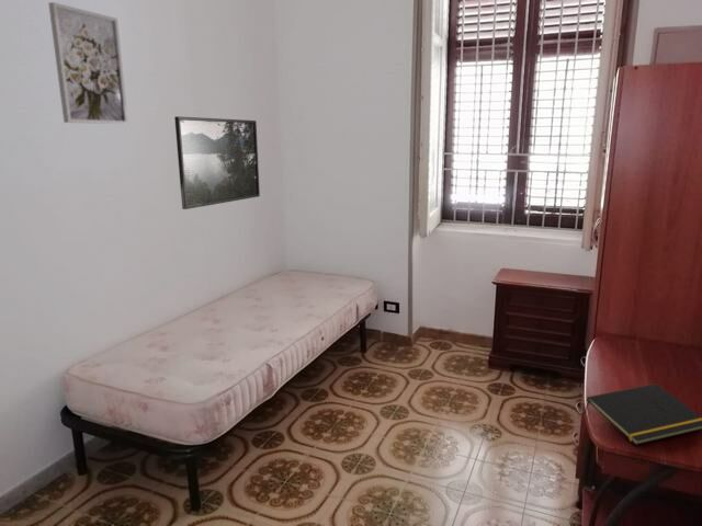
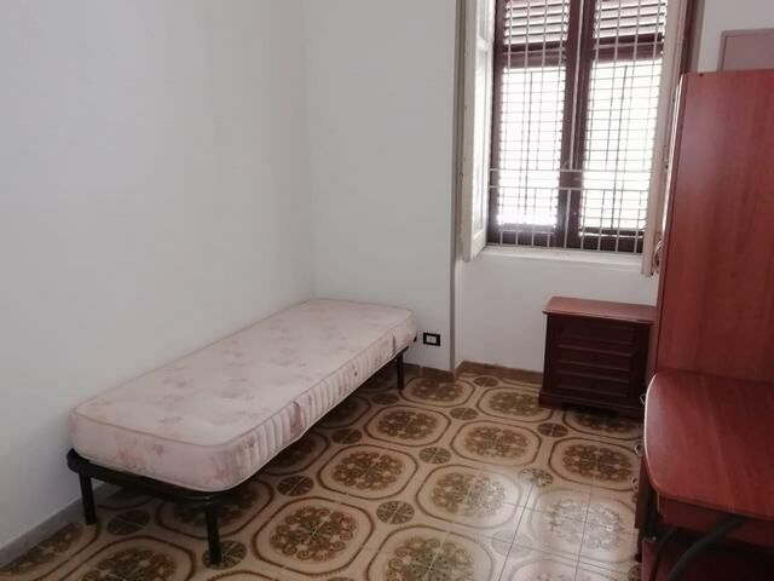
- notepad [584,382,702,446]
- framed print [173,115,261,210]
- wall art [47,1,129,126]
